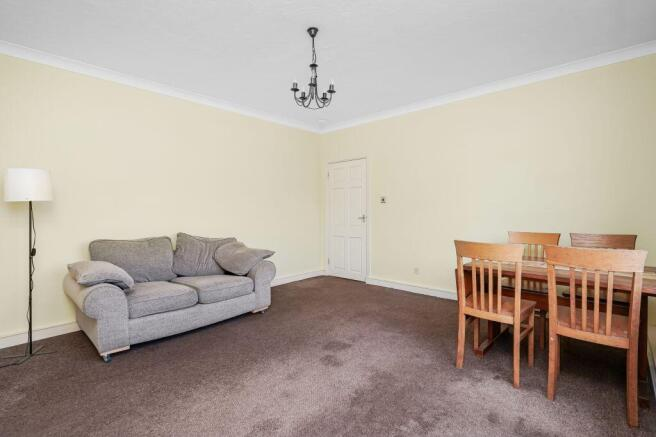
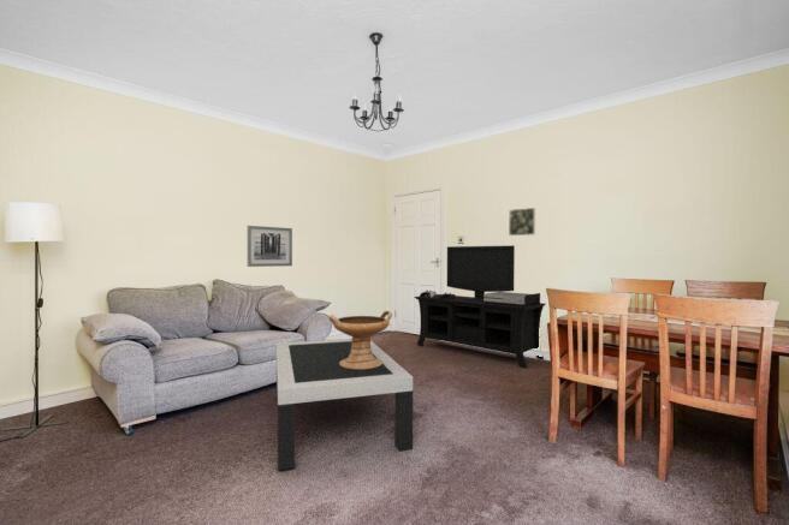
+ media console [413,244,547,369]
+ wall art [245,225,293,268]
+ decorative bowl [327,310,393,370]
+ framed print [508,207,536,237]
+ coffee table [275,338,414,471]
